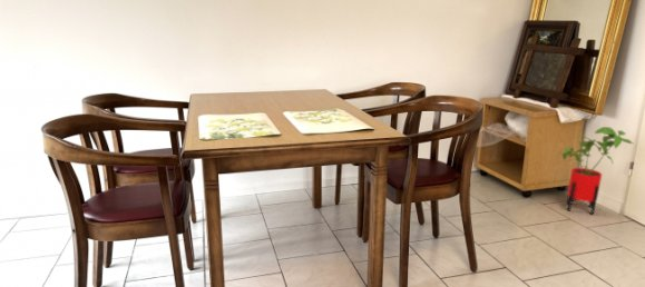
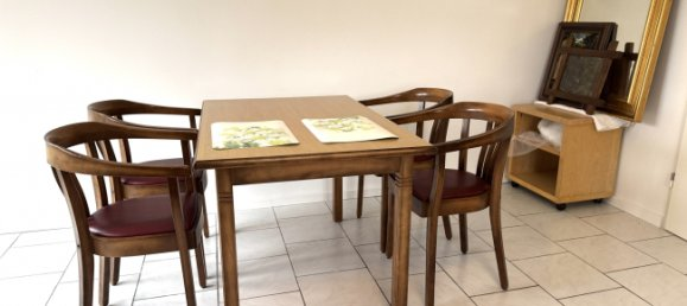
- house plant [561,126,634,216]
